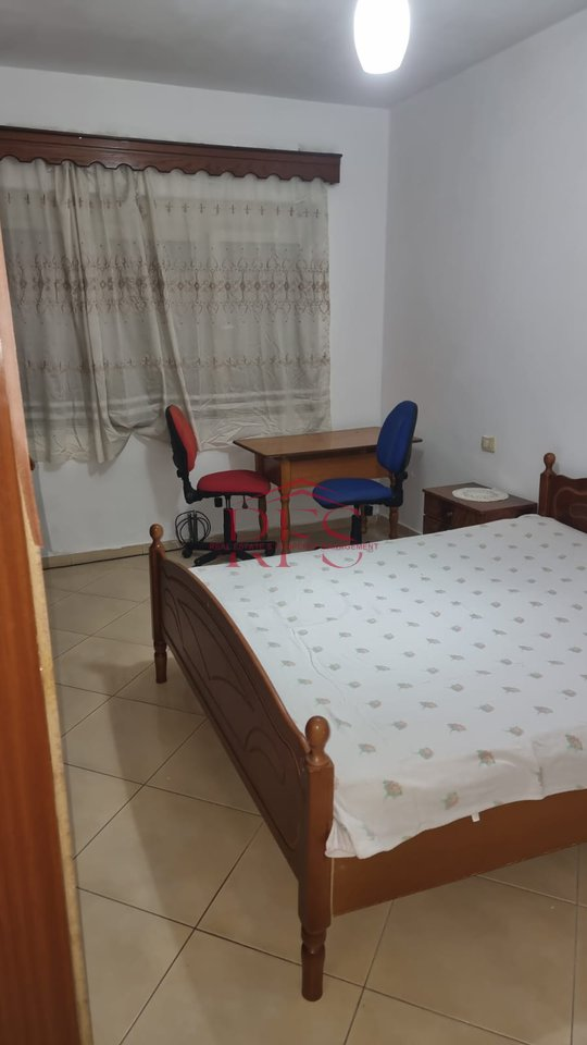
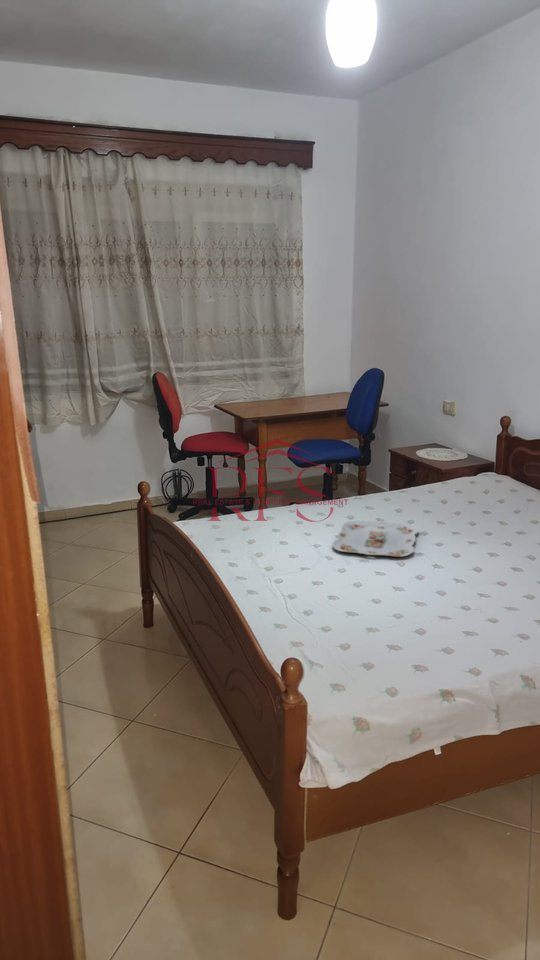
+ serving tray [331,520,420,558]
